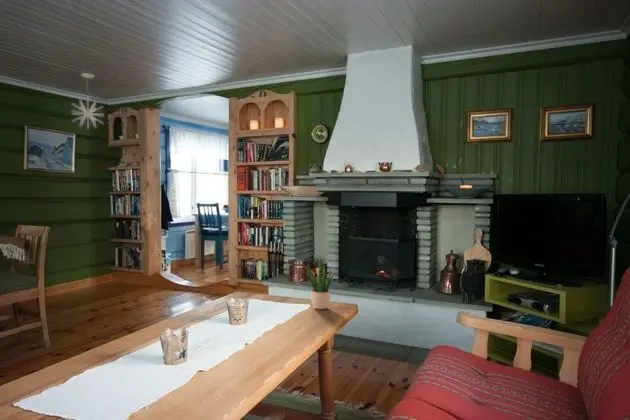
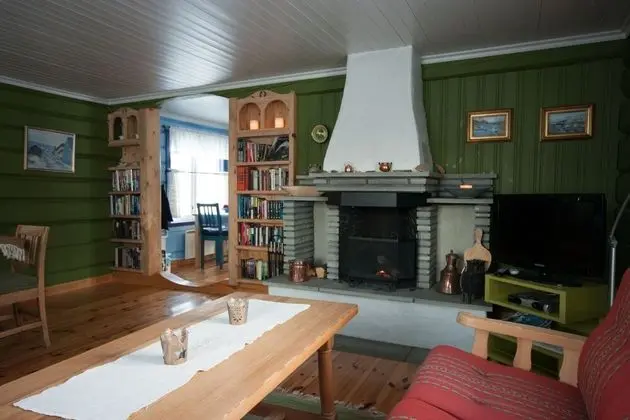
- pendant light [70,72,105,130]
- potted plant [301,257,339,310]
